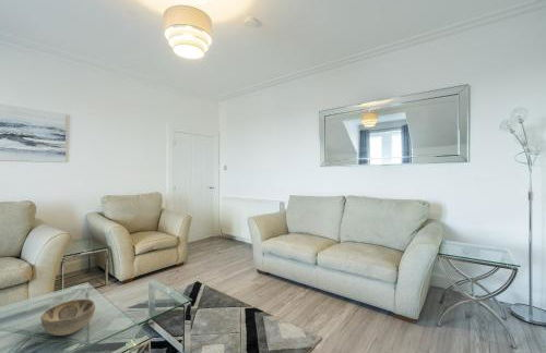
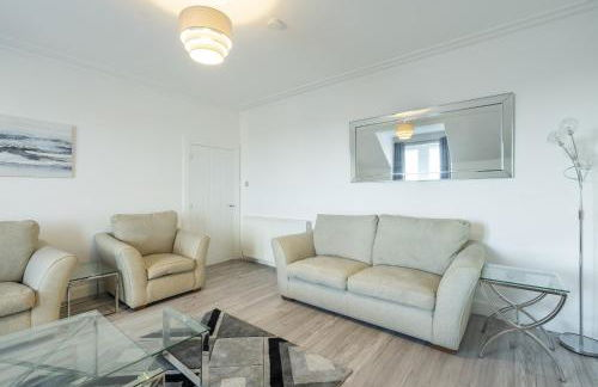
- decorative bowl [39,299,96,337]
